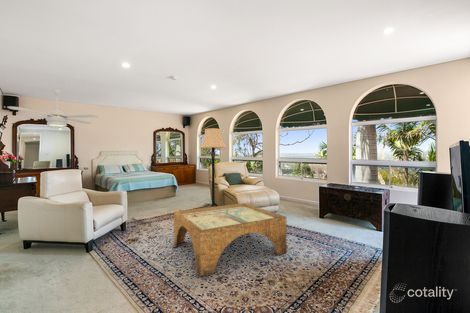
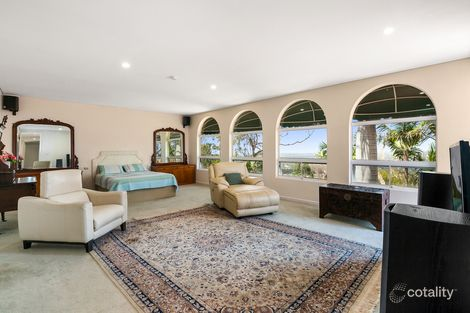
- ceiling fan [6,89,100,128]
- lamp [198,127,228,207]
- coffee table [173,202,288,277]
